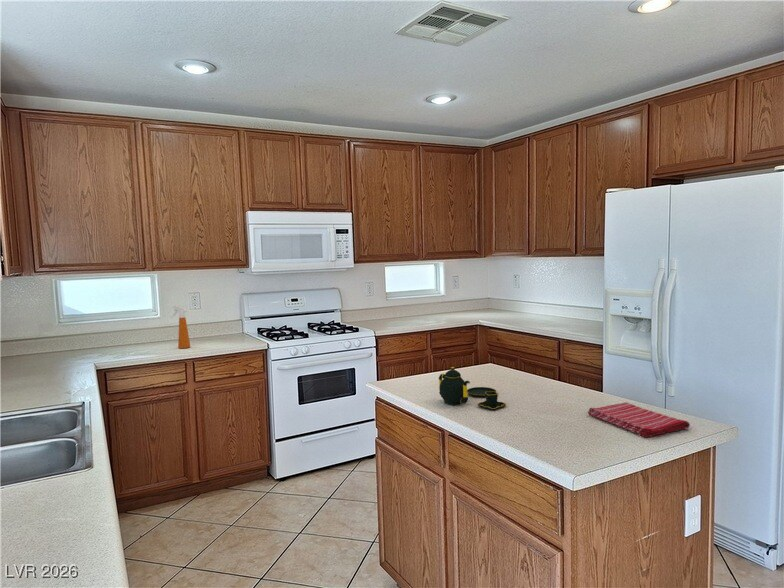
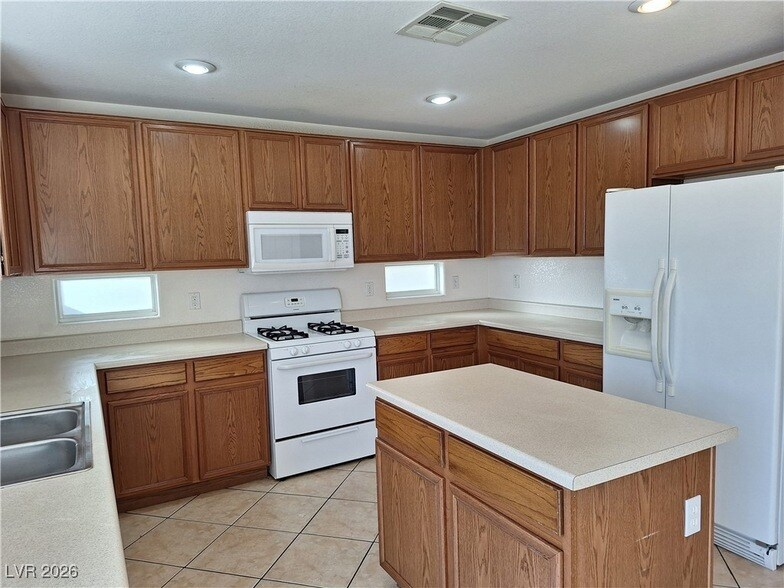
- dish towel [586,401,691,438]
- spray bottle [170,305,191,349]
- teapot [438,366,507,411]
